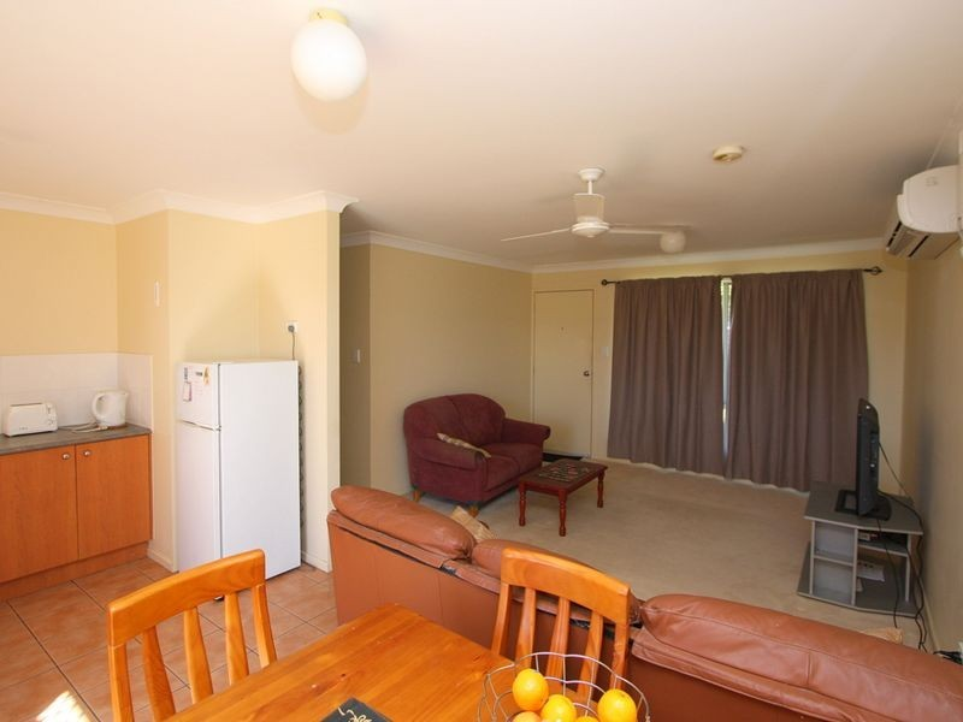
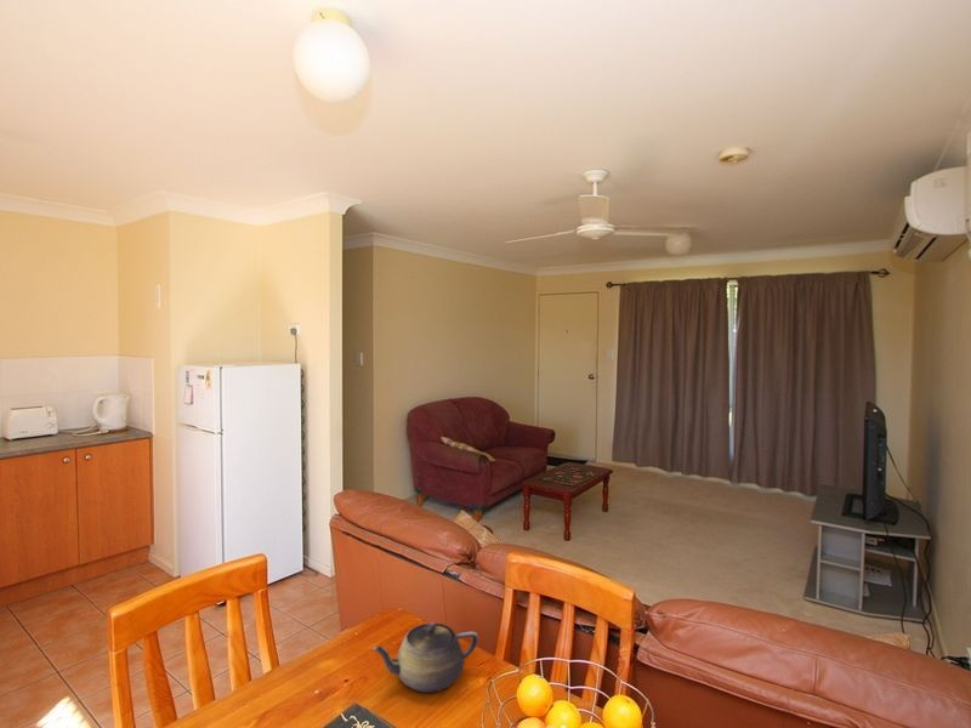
+ teapot [370,621,479,694]
